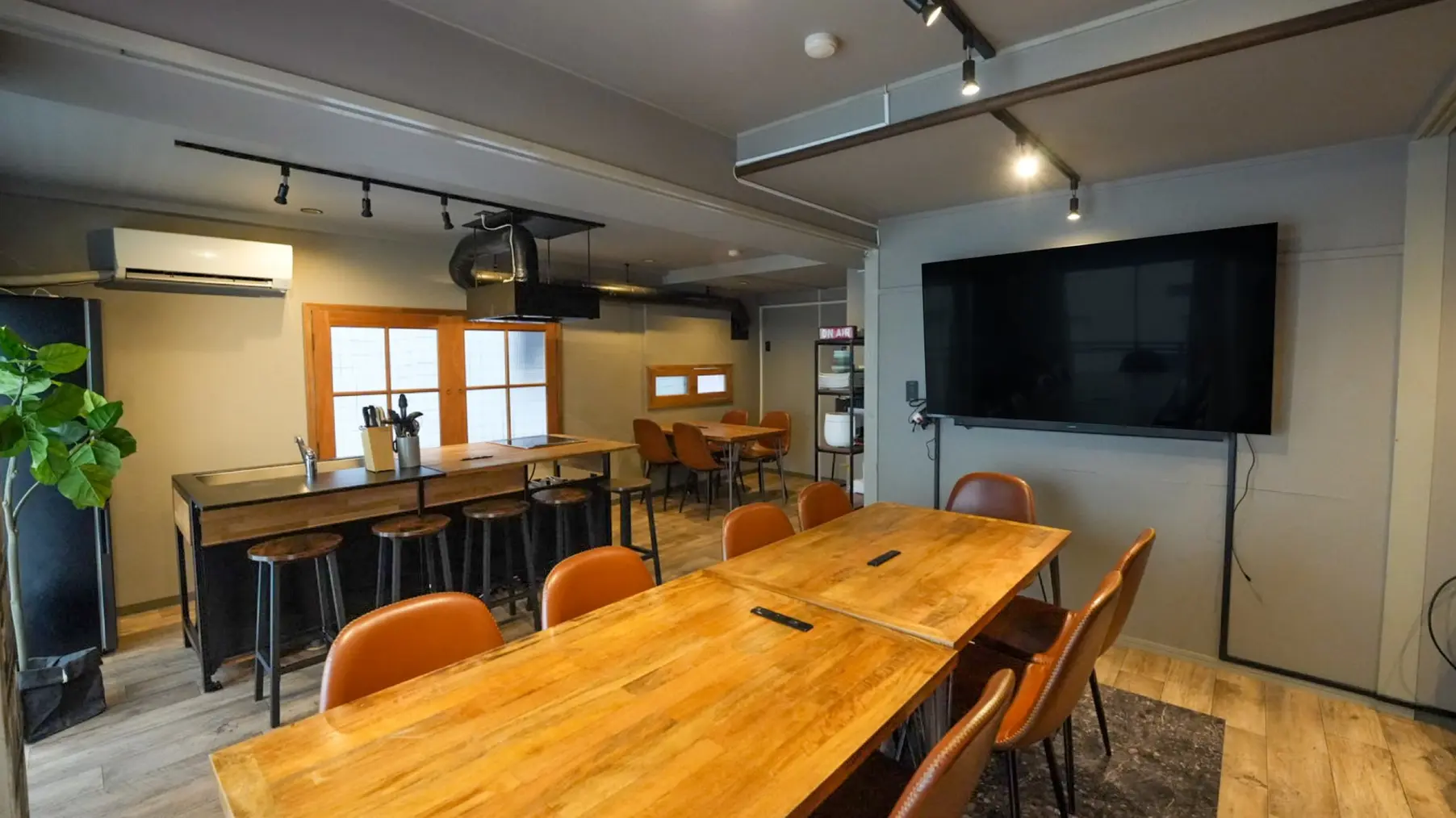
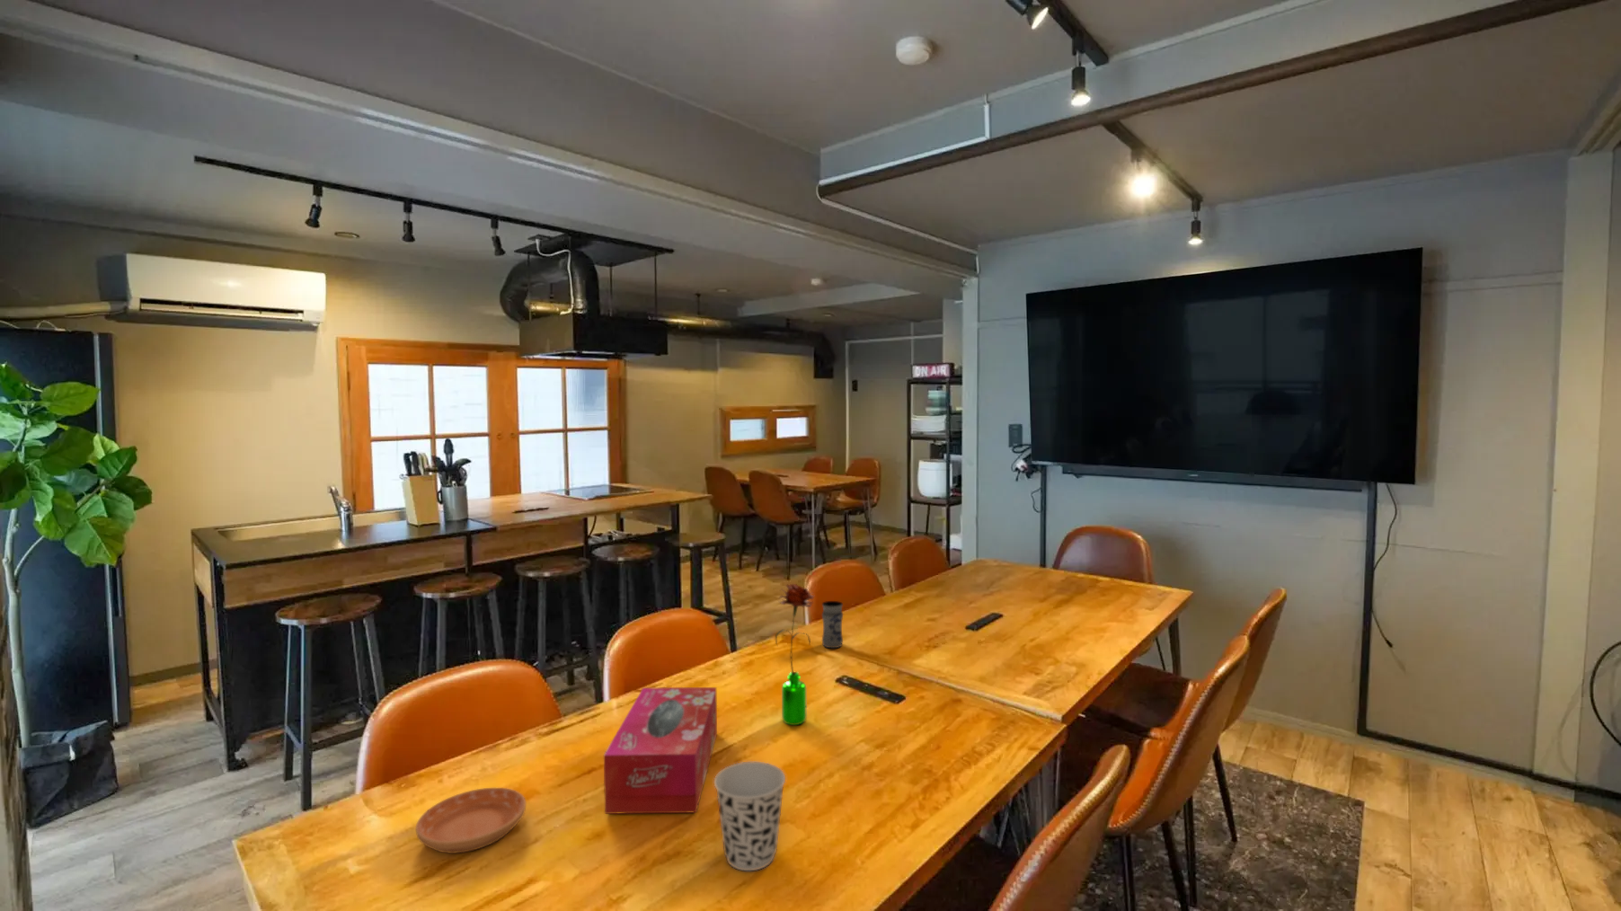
+ jar [822,600,844,648]
+ tissue box [603,686,718,815]
+ saucer [415,787,527,854]
+ cup [714,761,786,872]
+ flower [775,582,815,726]
